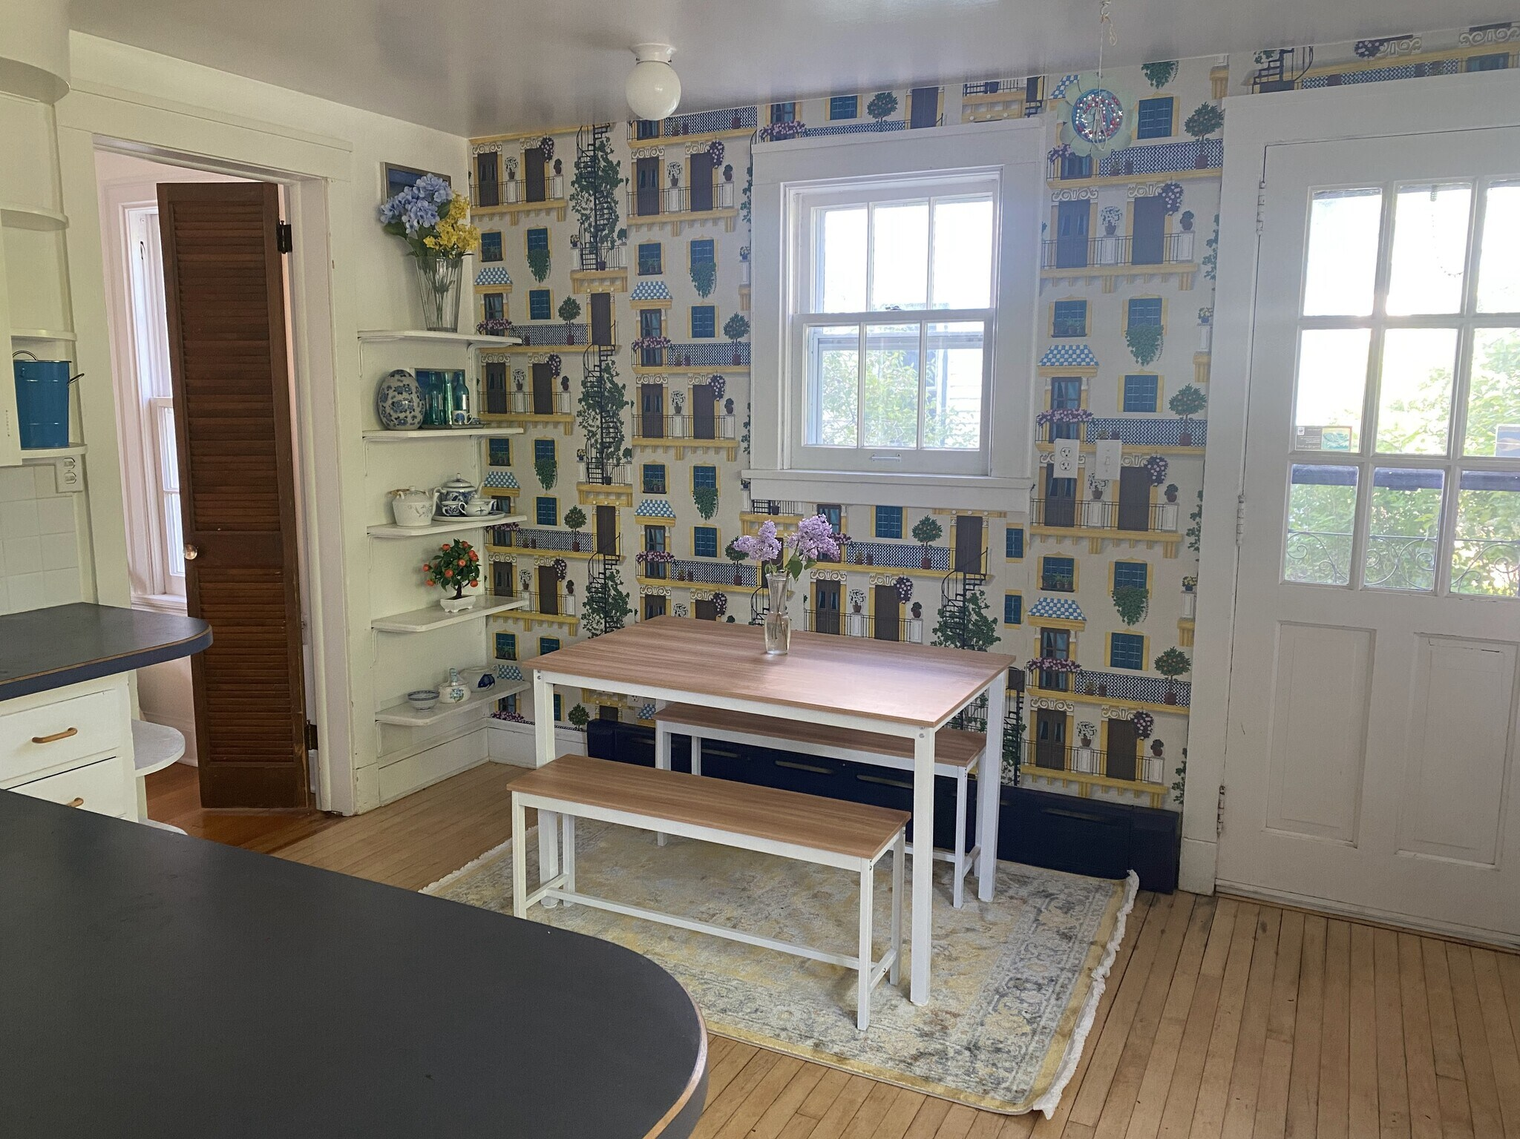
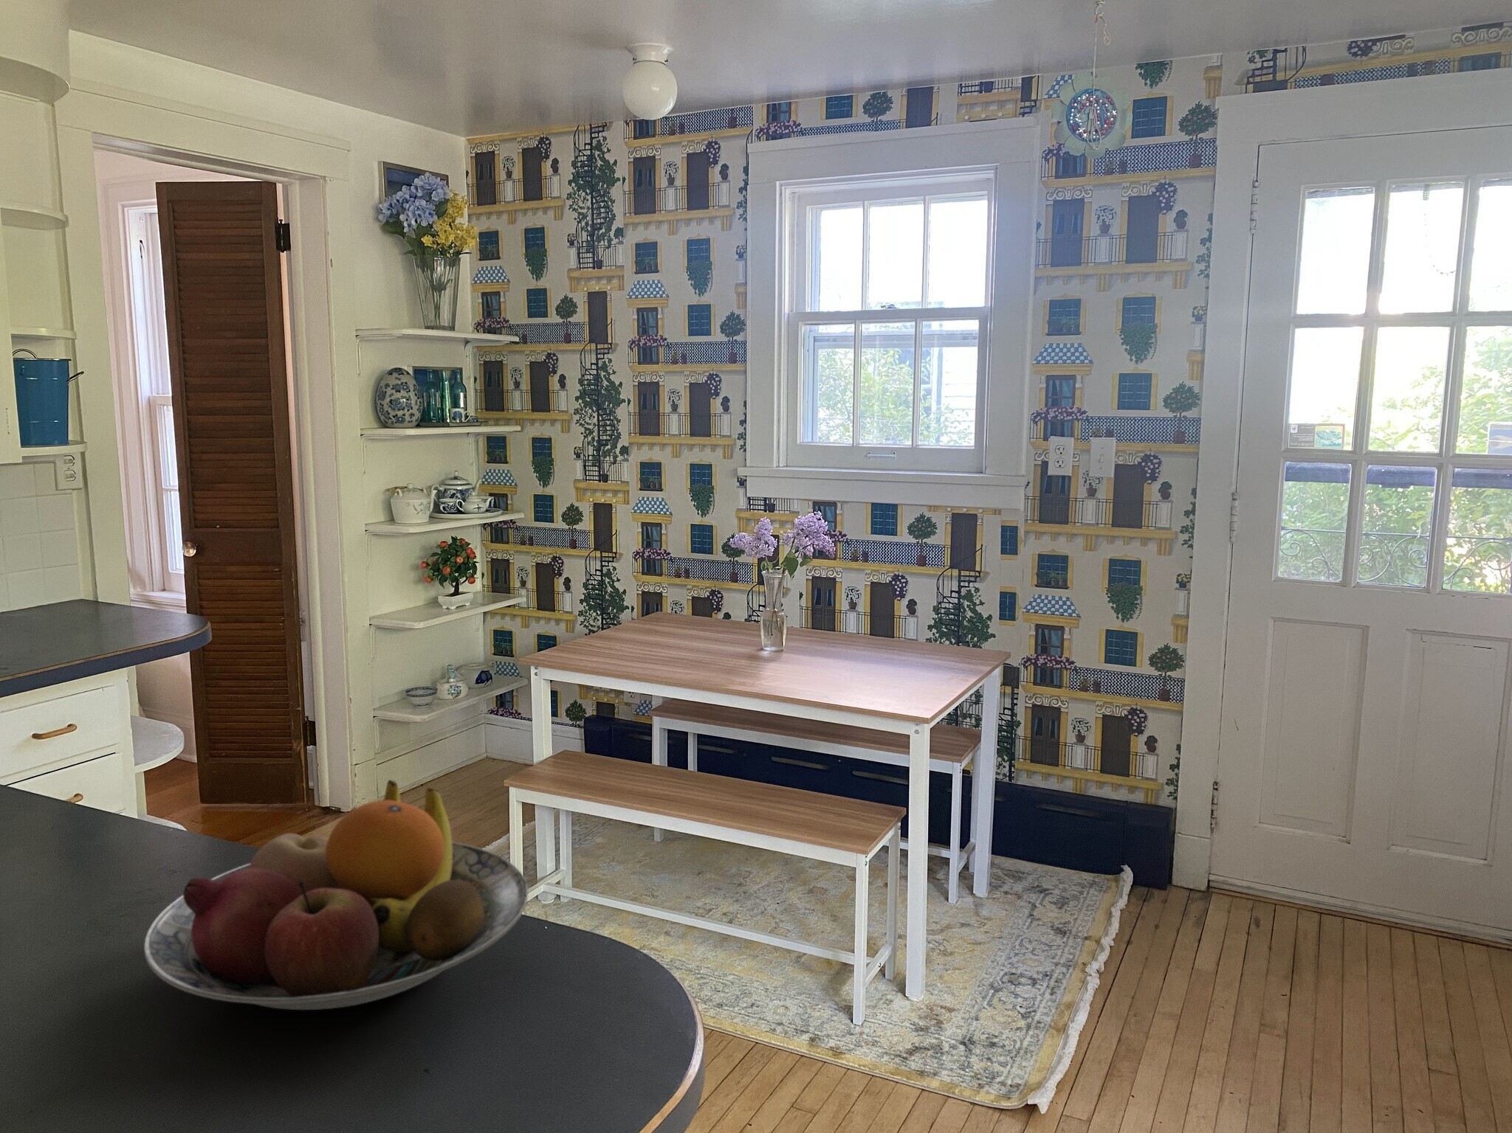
+ fruit bowl [143,780,529,1010]
